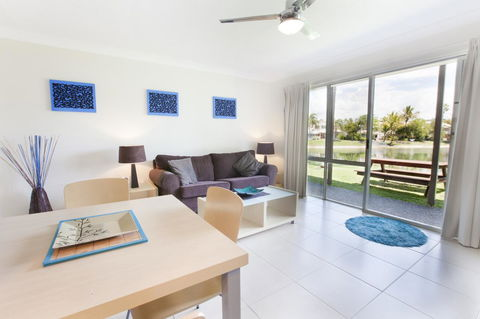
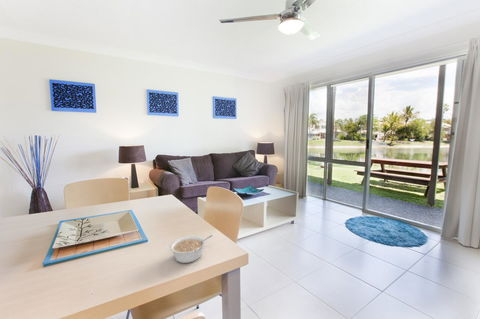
+ legume [169,234,213,264]
